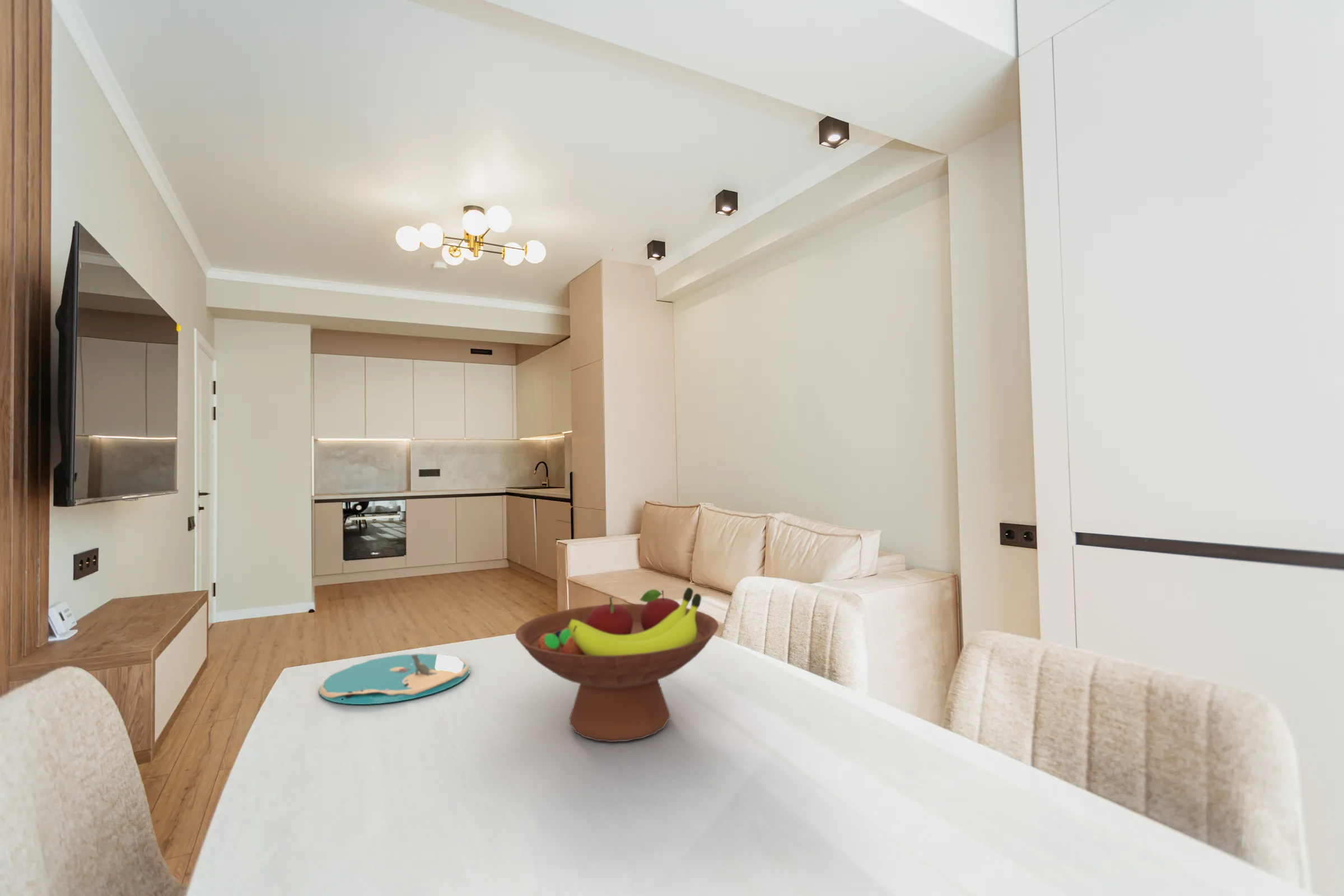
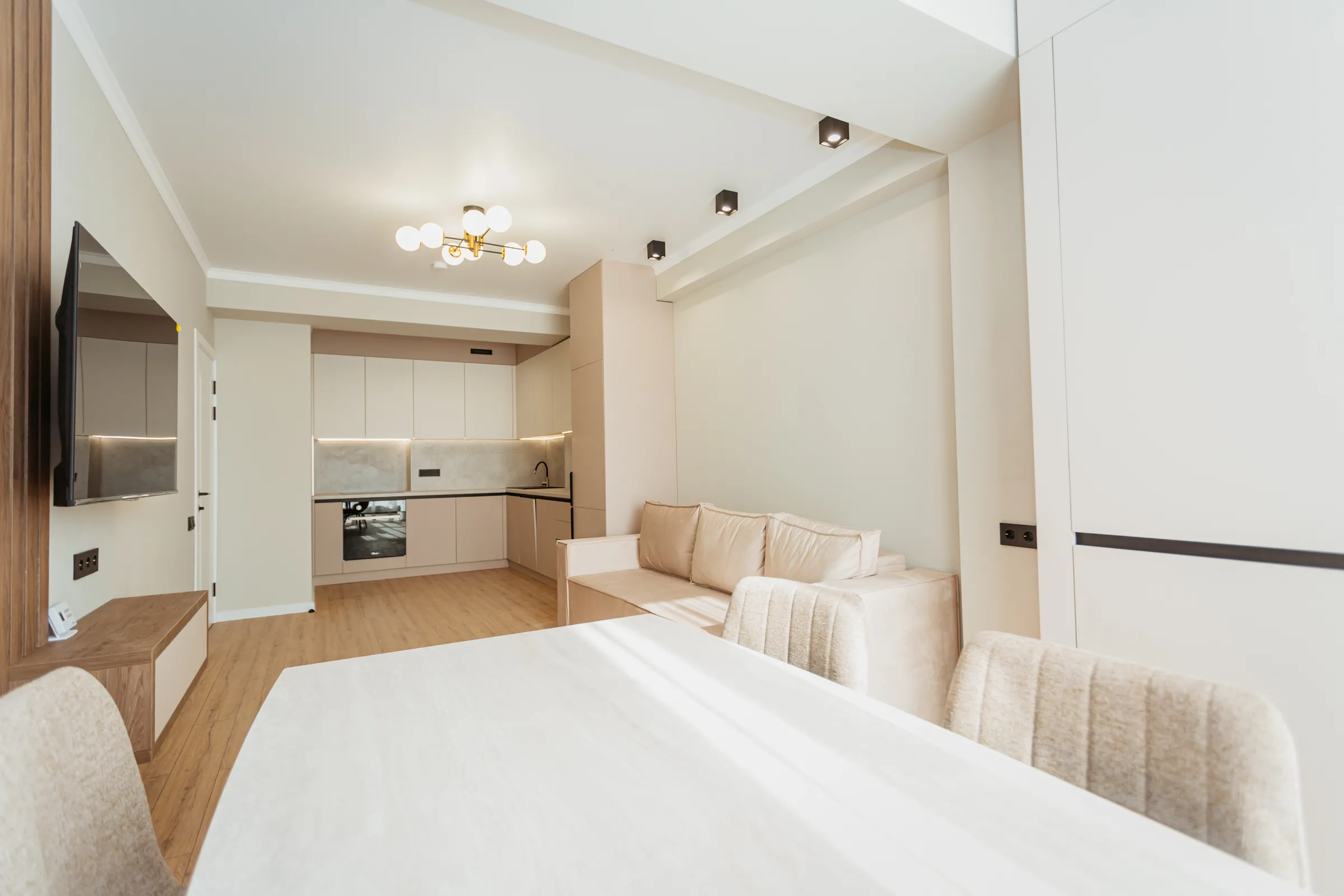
- fruit bowl [515,587,719,743]
- plate [319,653,471,705]
